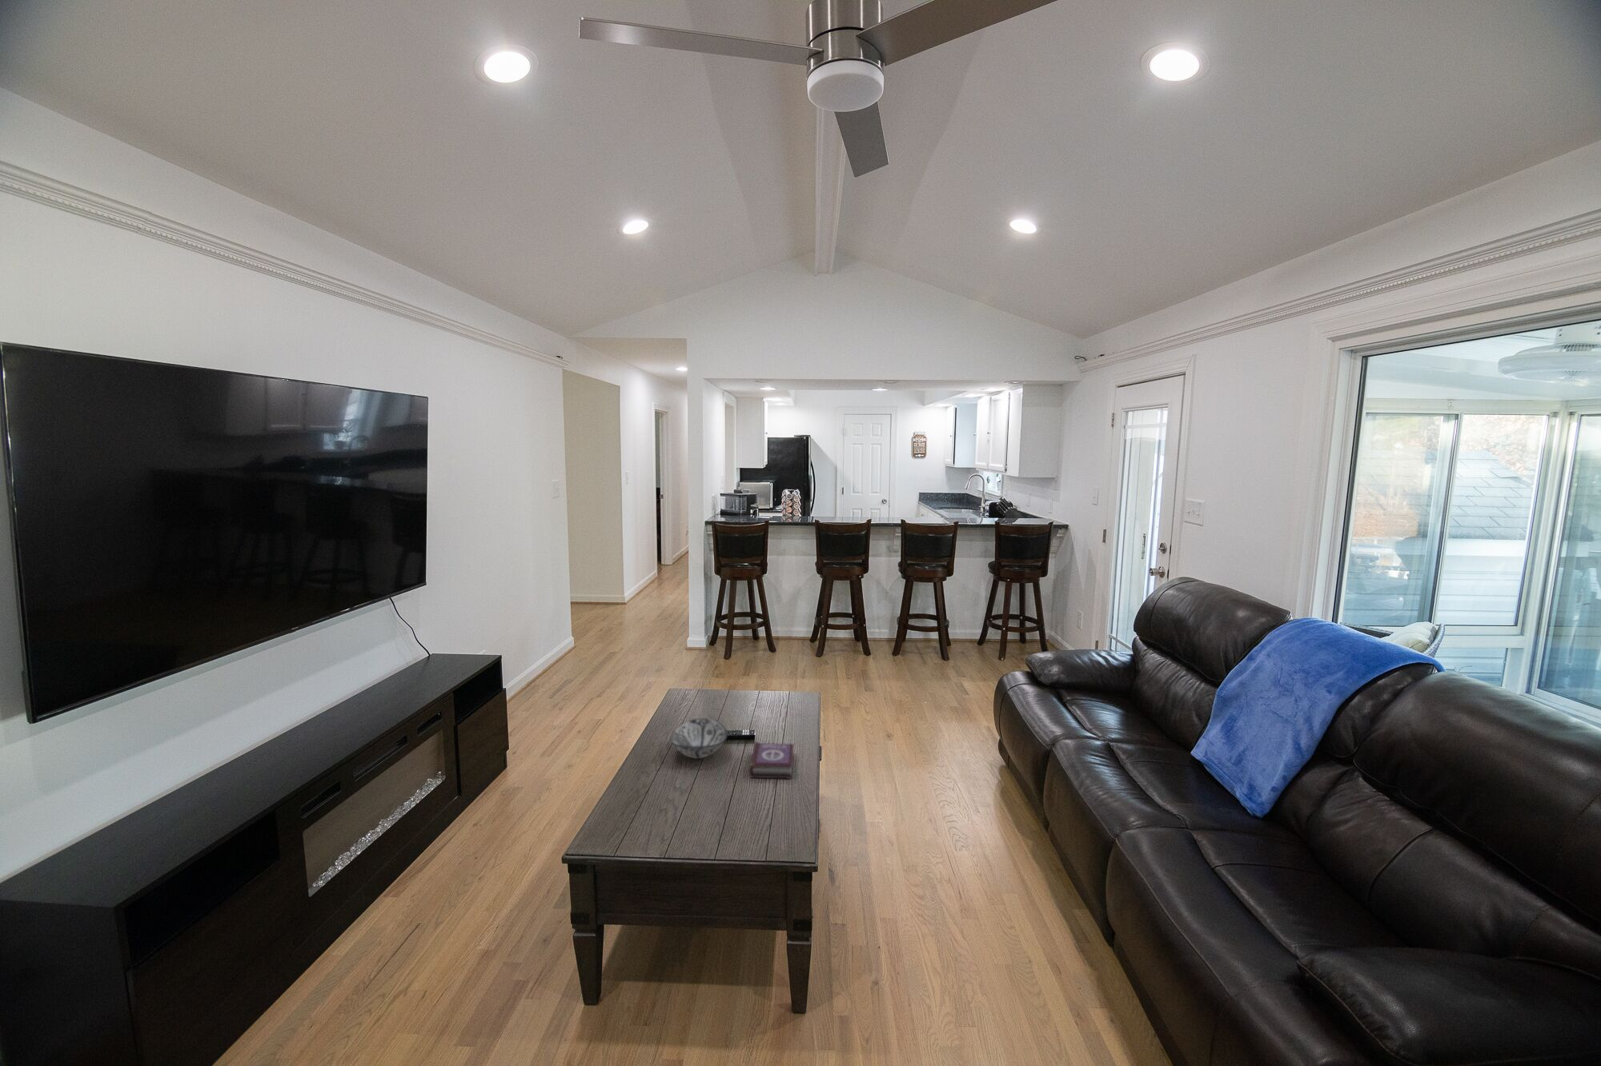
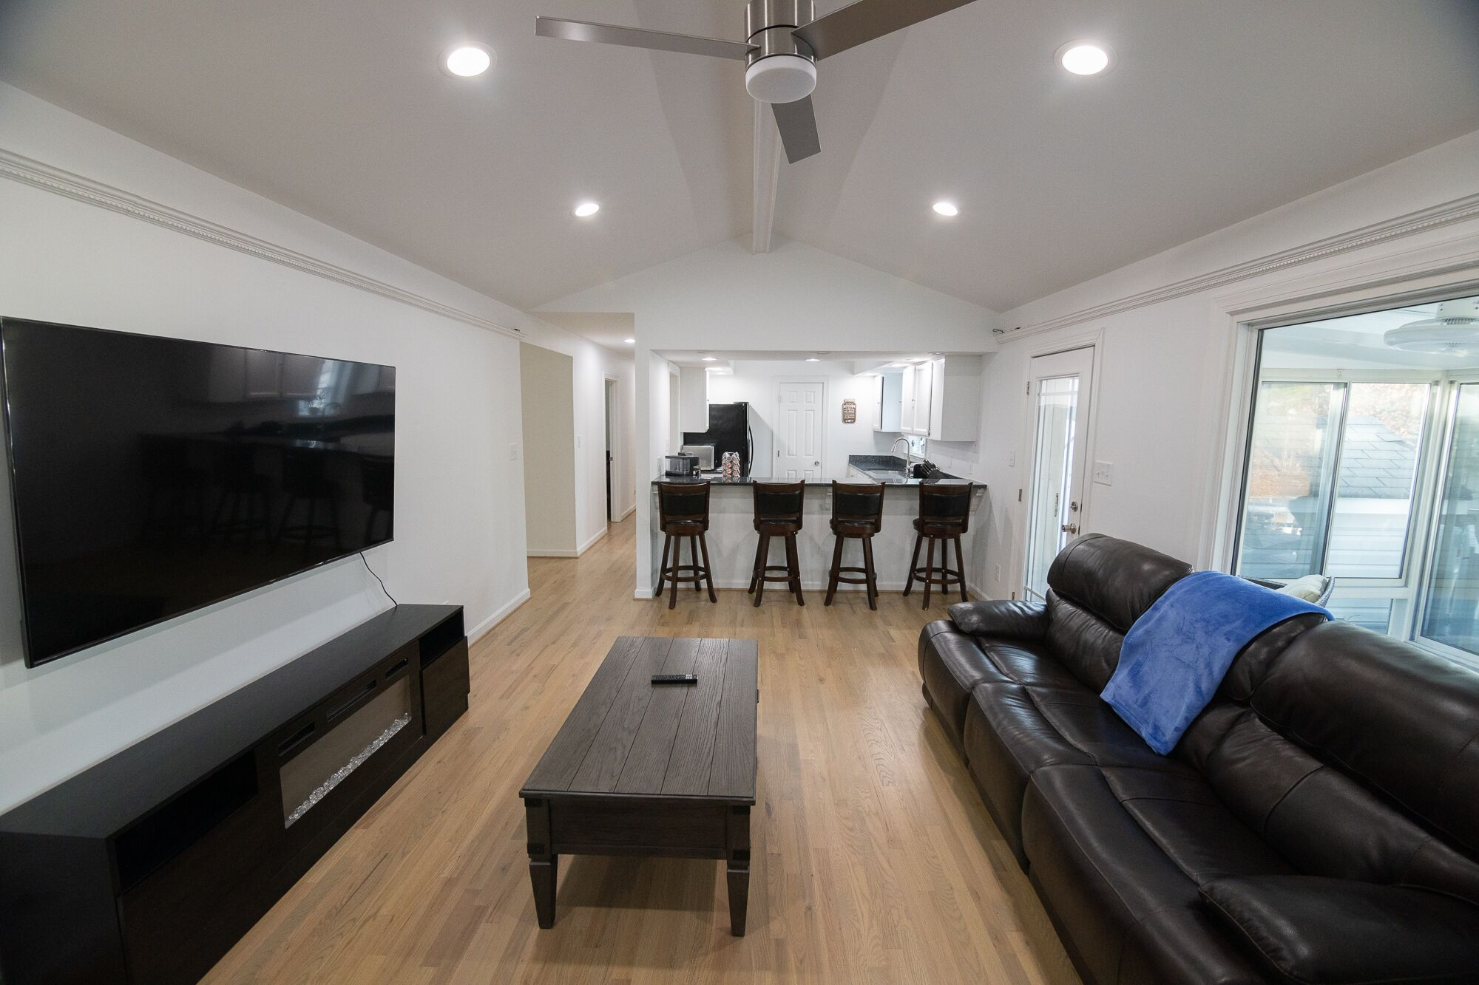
- book [749,740,794,779]
- decorative bowl [670,717,728,760]
